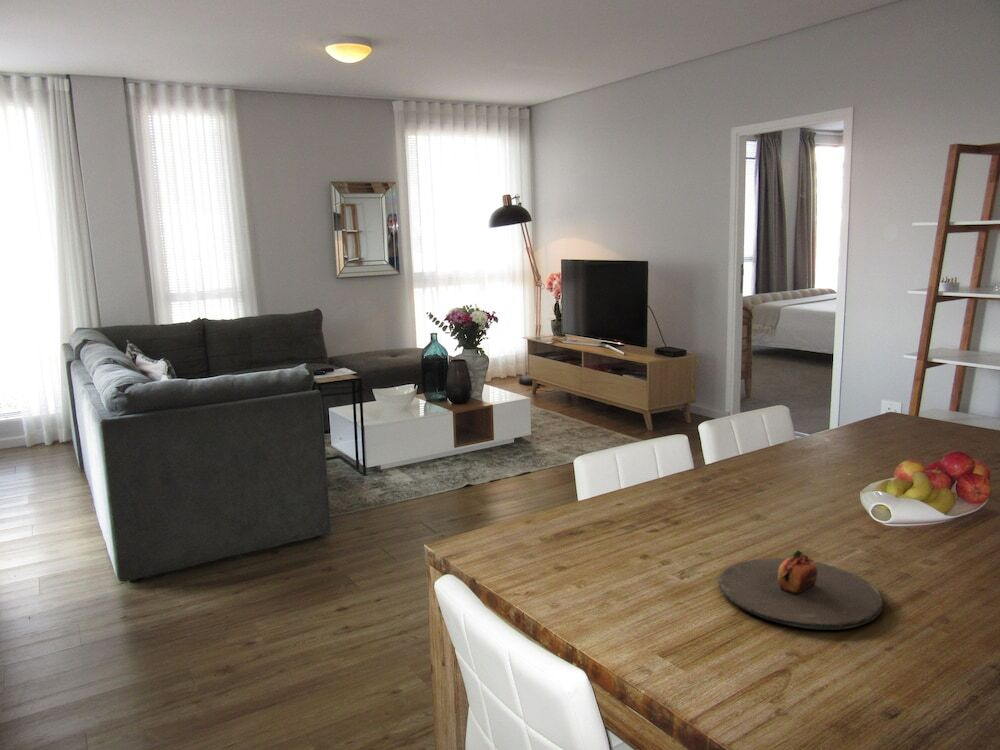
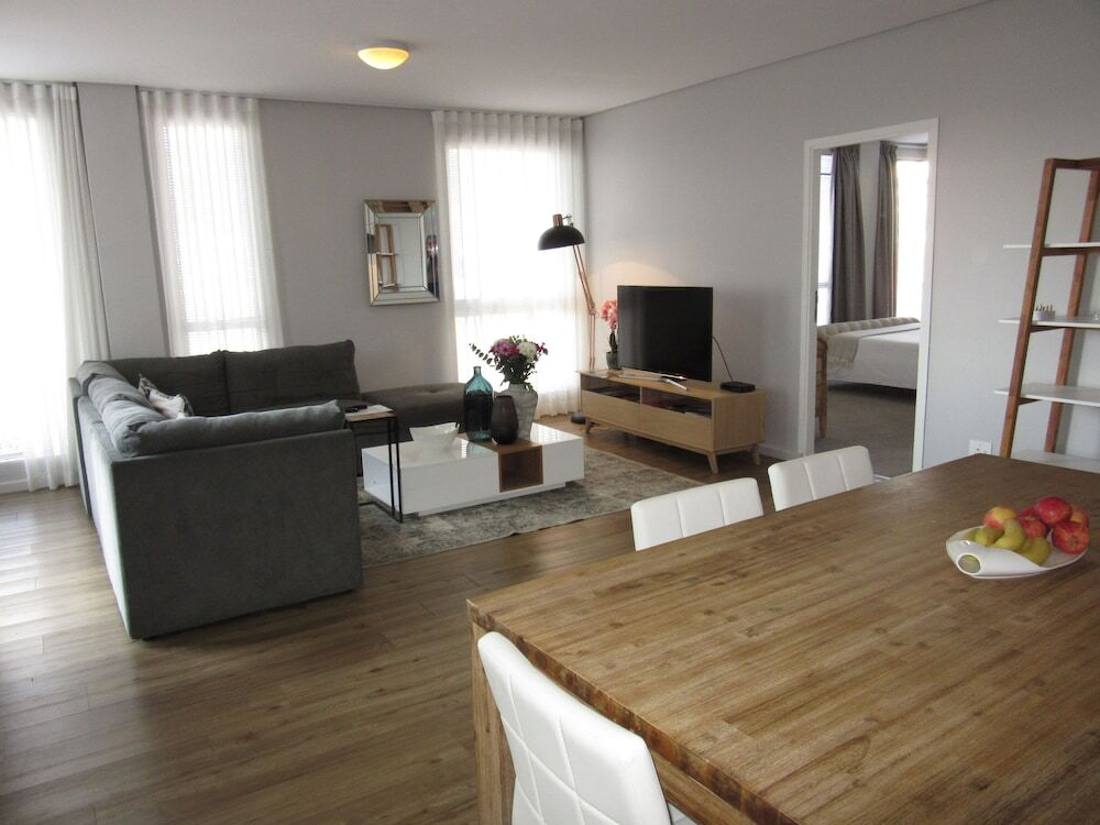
- plate [718,548,884,631]
